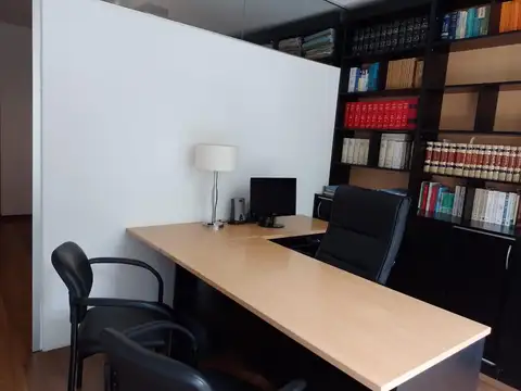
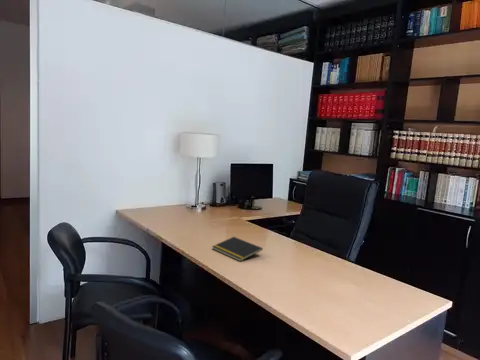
+ notepad [211,236,264,262]
